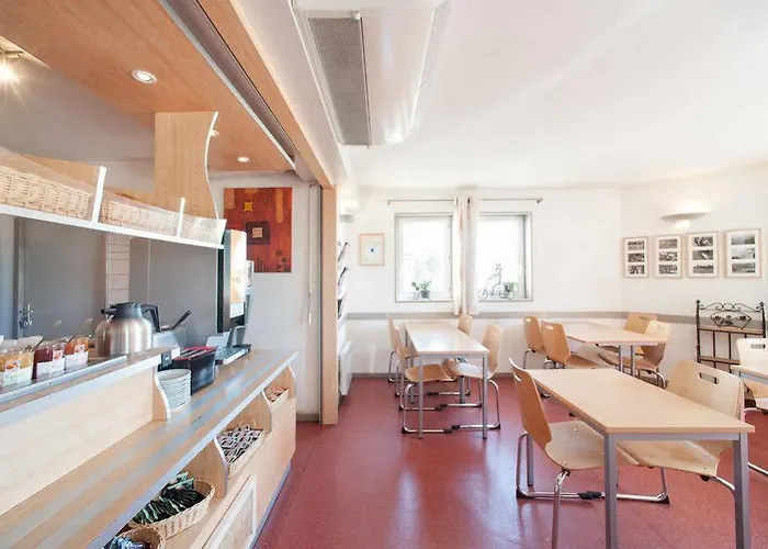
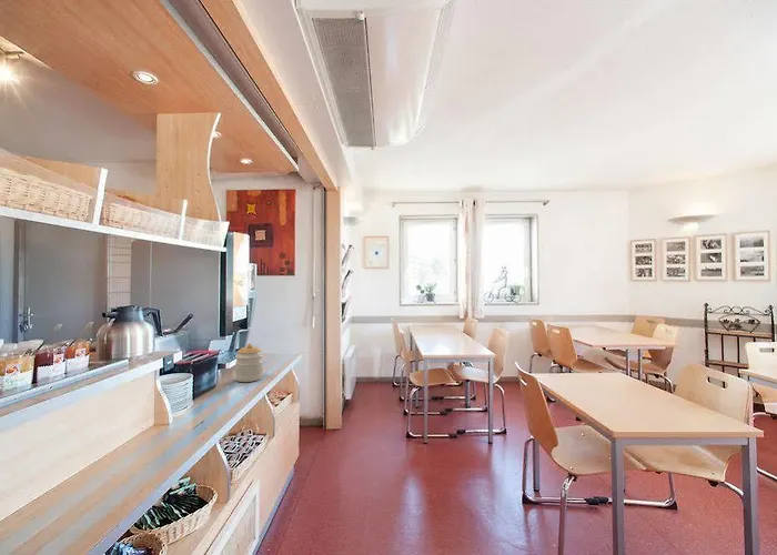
+ jar [234,343,264,383]
